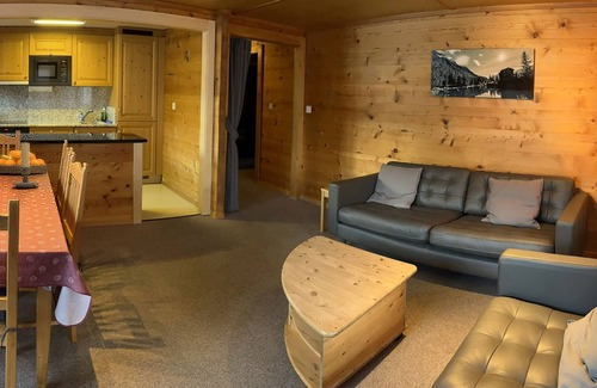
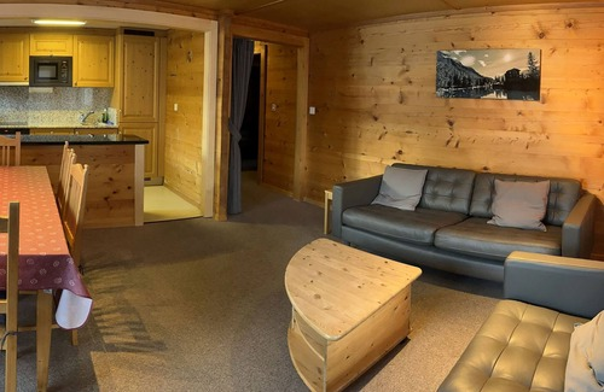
- fruit bowl [0,149,49,174]
- candle holder [11,142,39,189]
